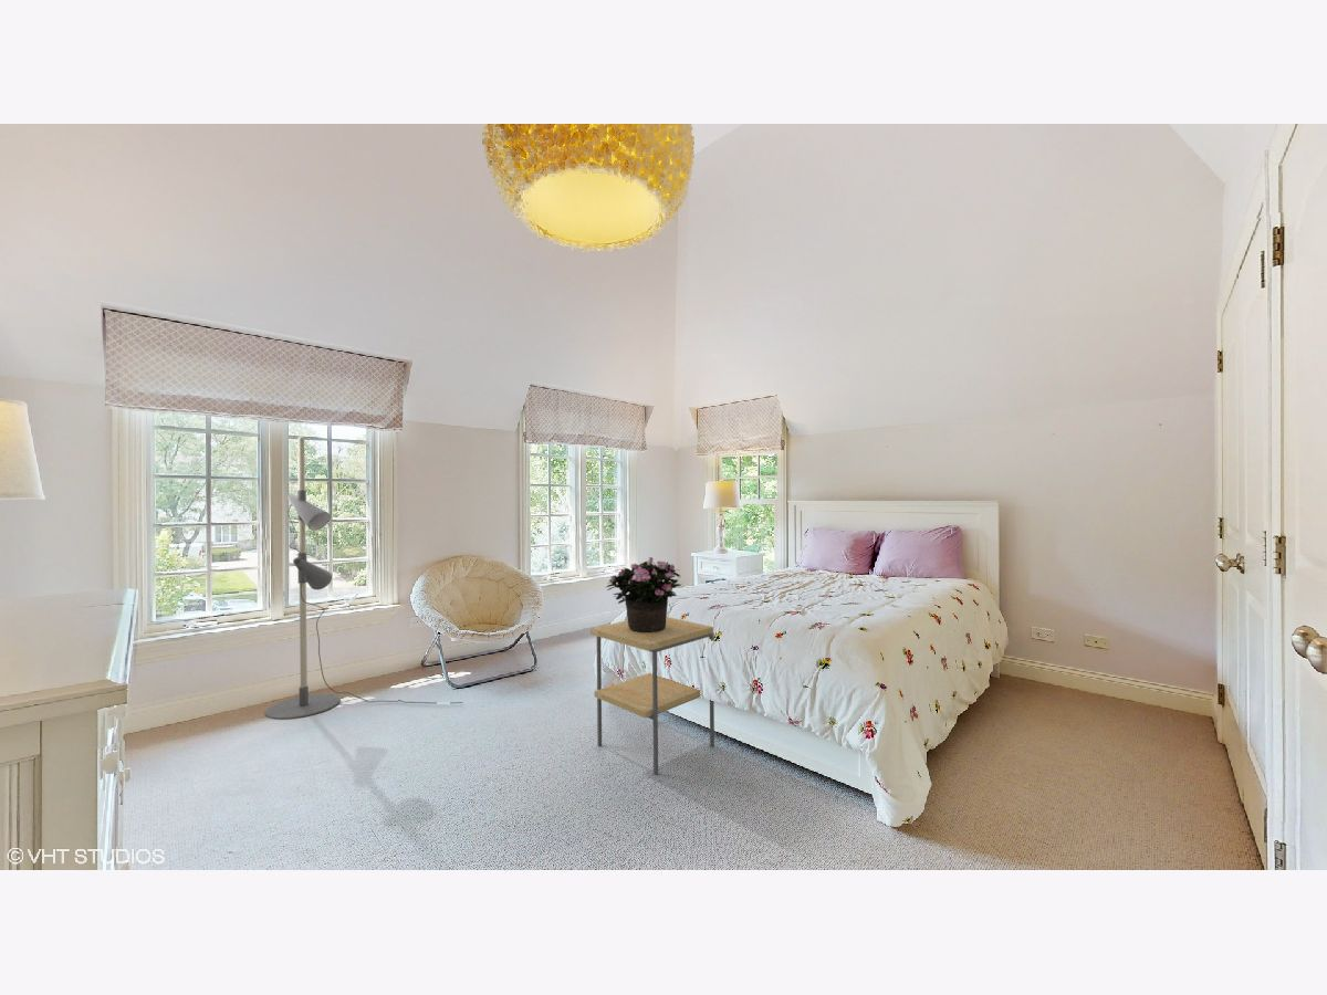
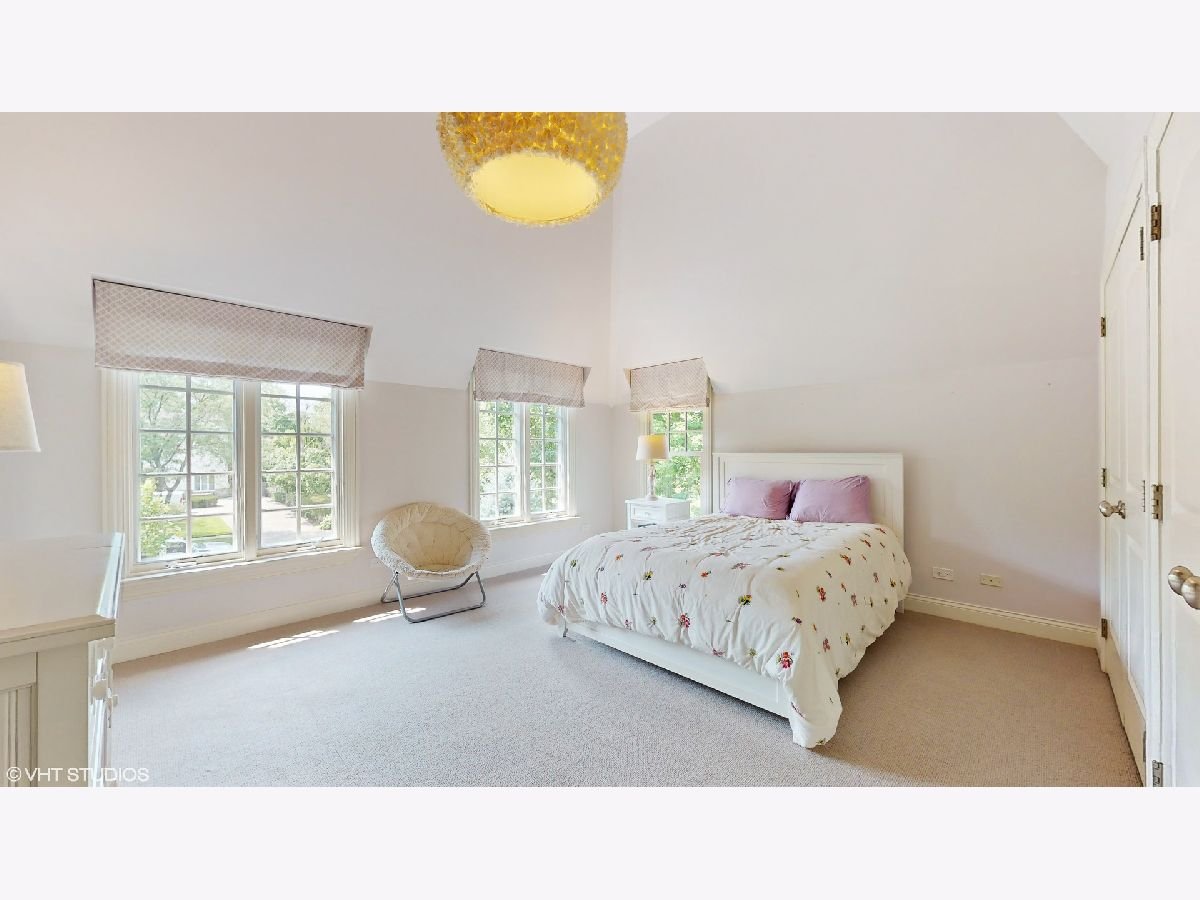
- potted flower [606,556,682,632]
- side table [589,616,715,776]
- floor lamp [264,436,463,721]
